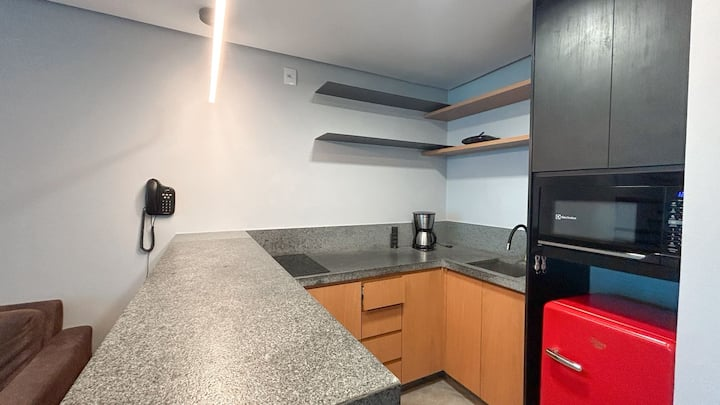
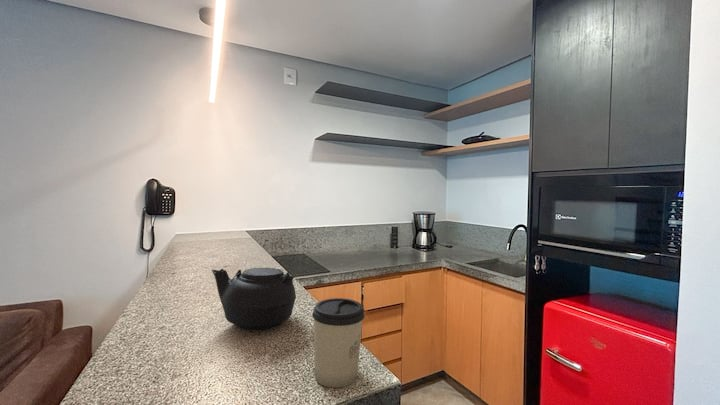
+ teapot [211,267,297,332]
+ cup [311,297,366,389]
